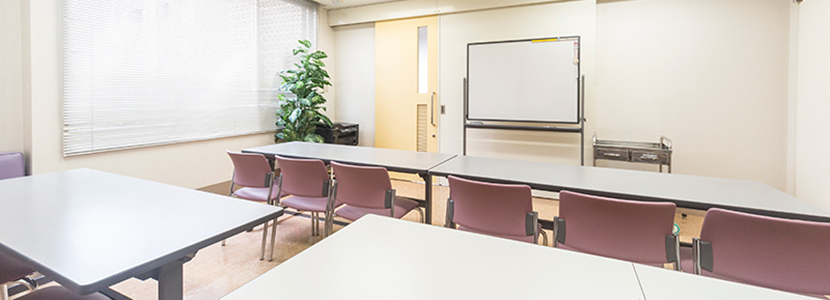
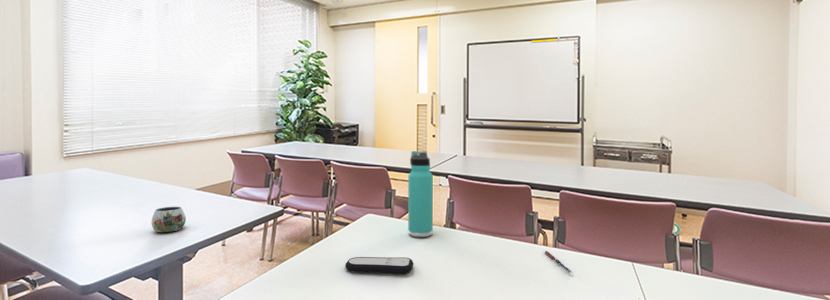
+ pen [543,250,573,274]
+ thermos bottle [407,150,434,238]
+ mug [151,206,187,233]
+ remote control [344,256,414,275]
